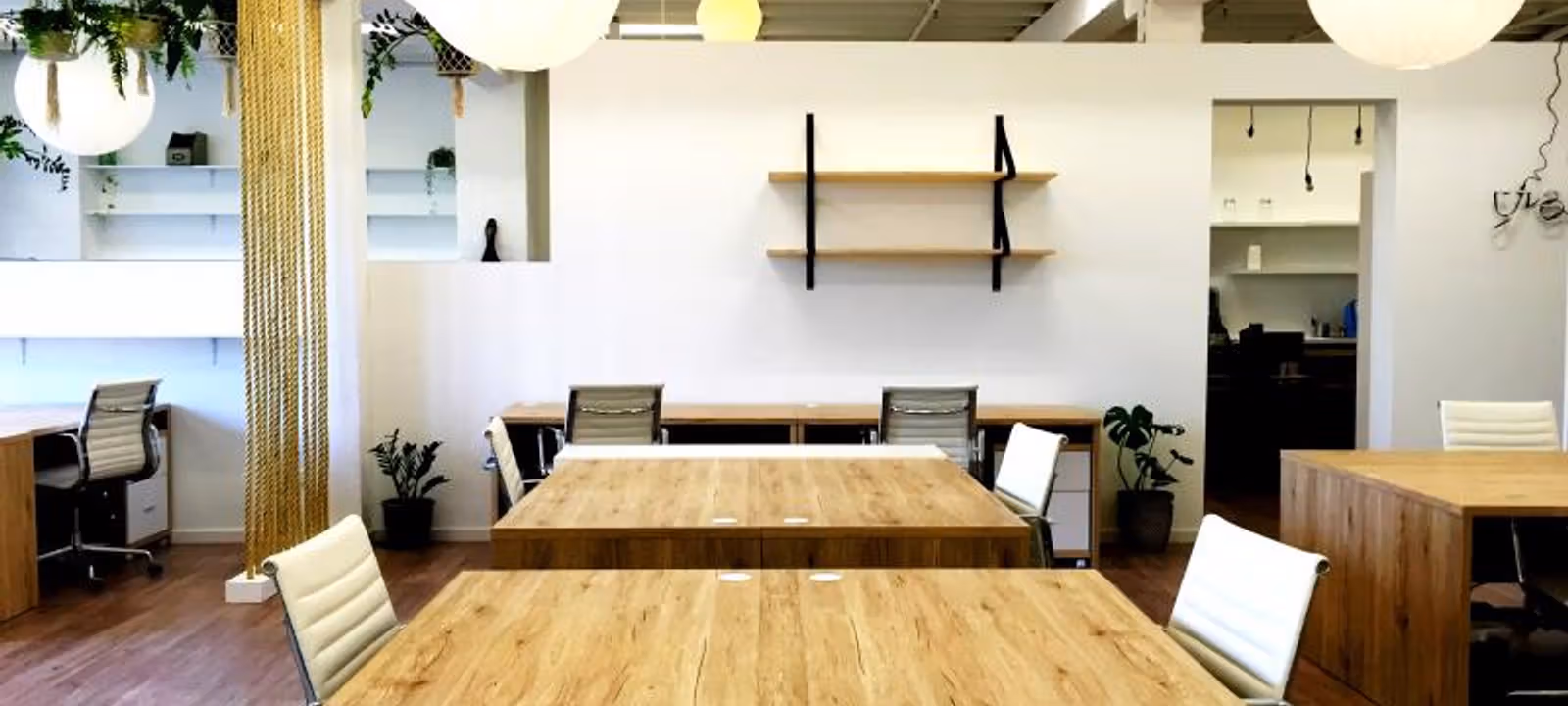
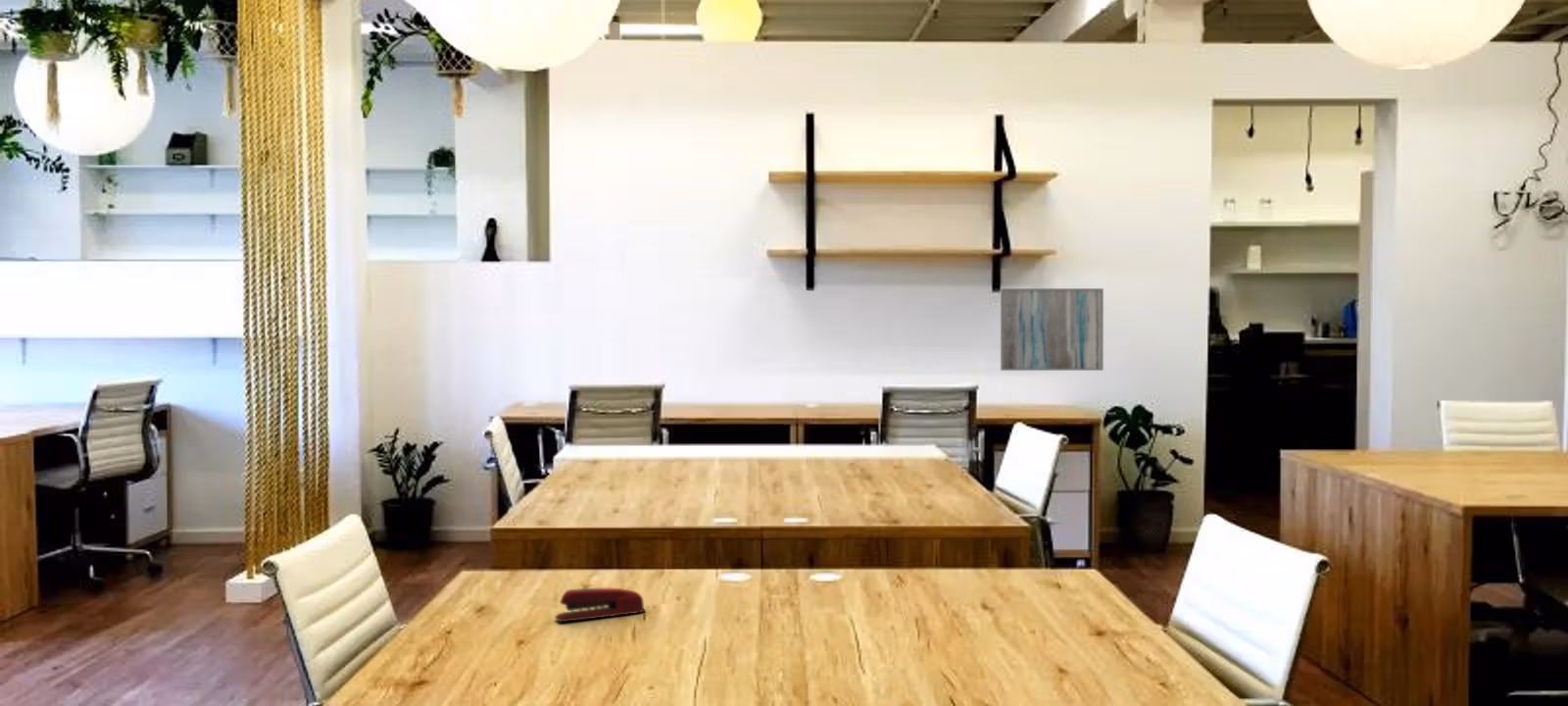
+ stapler [554,587,647,623]
+ wall art [1000,287,1104,372]
